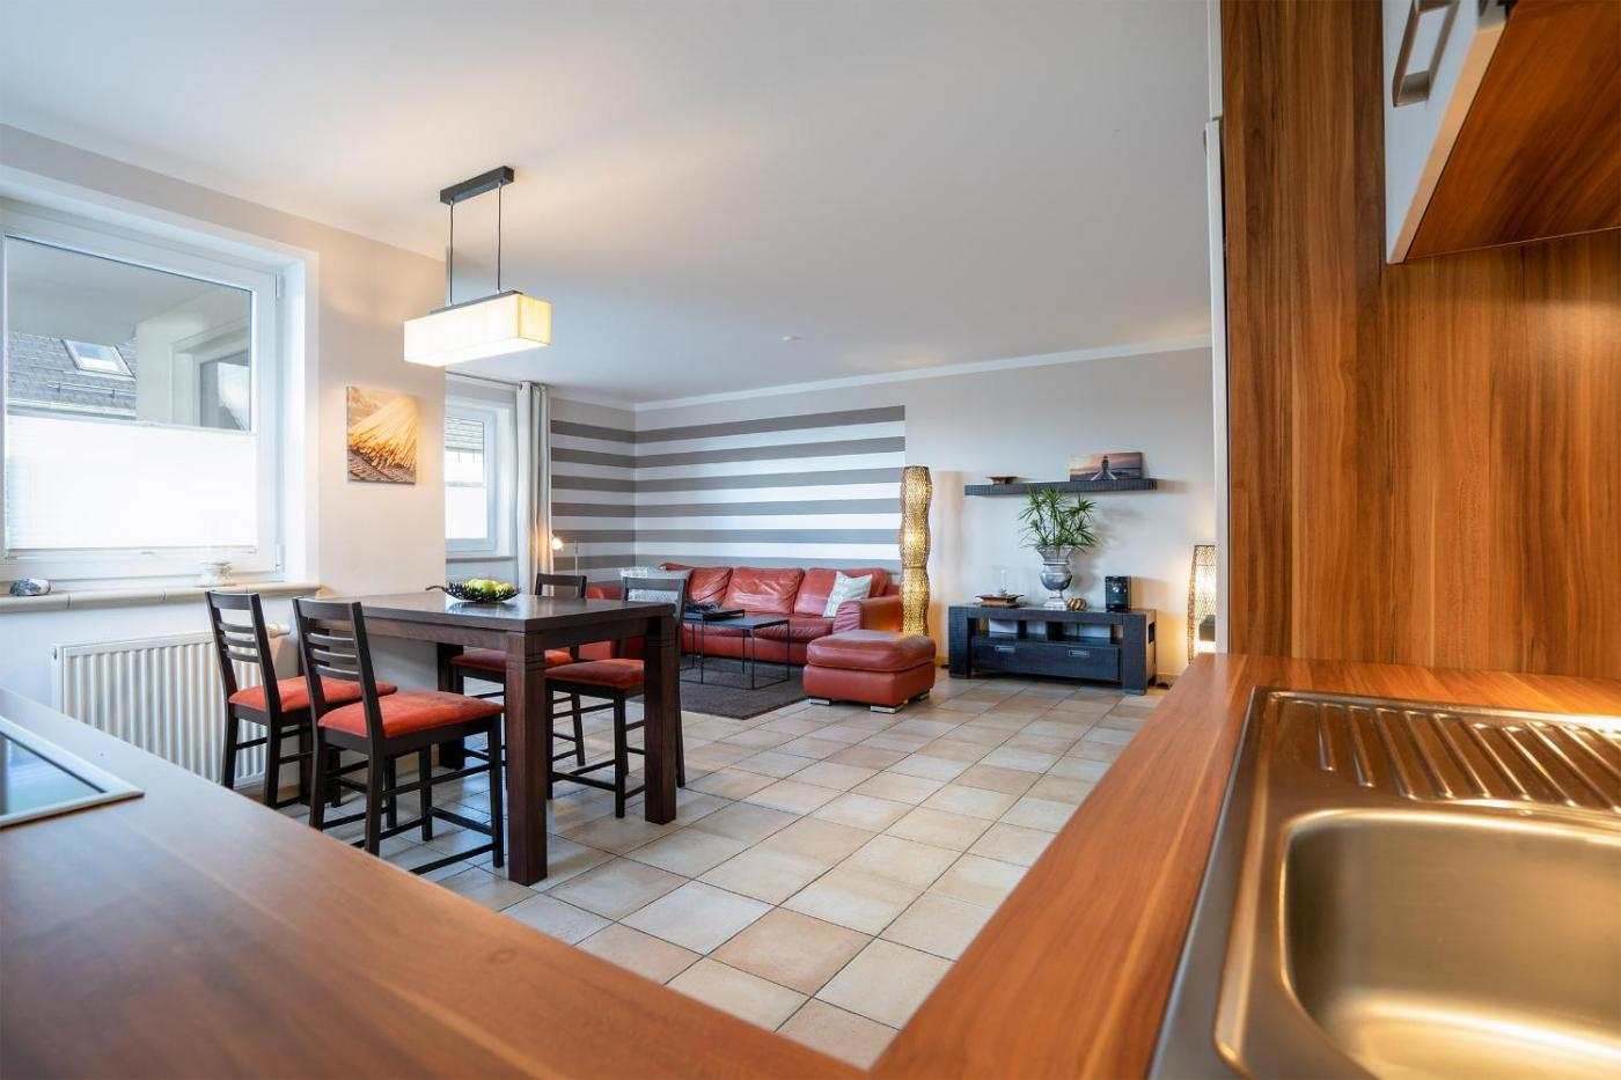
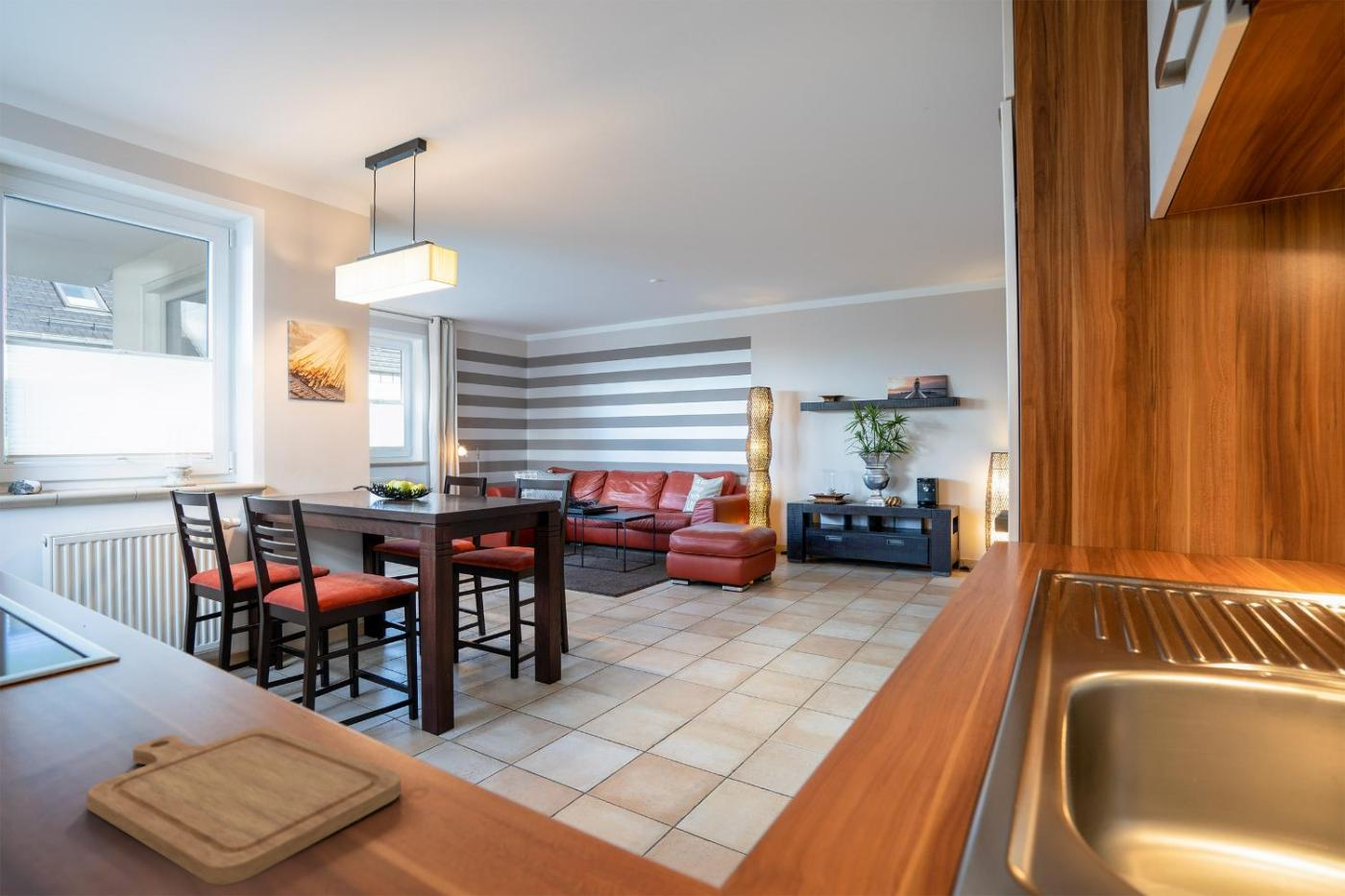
+ chopping board [86,726,402,885]
